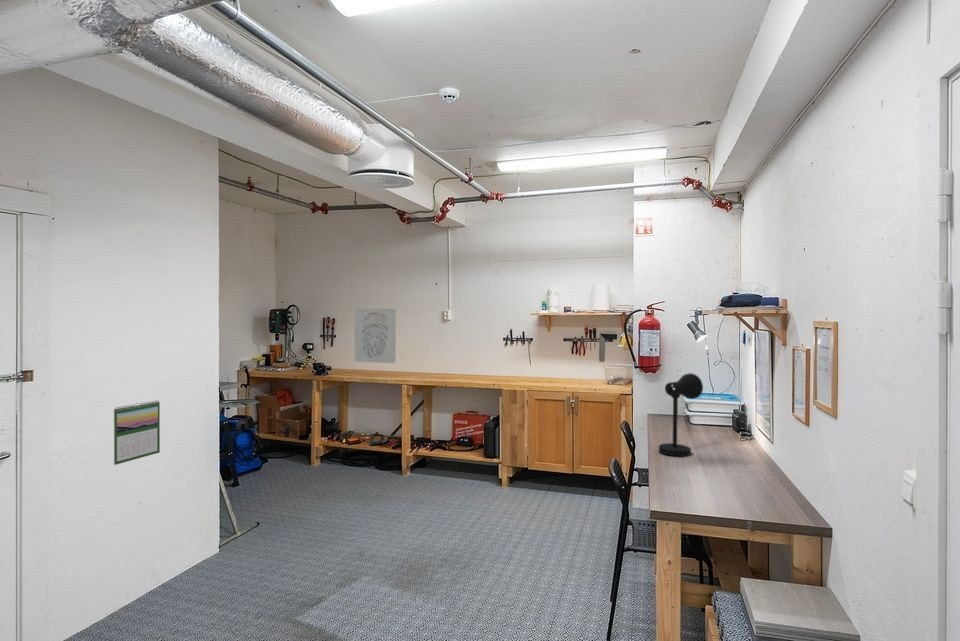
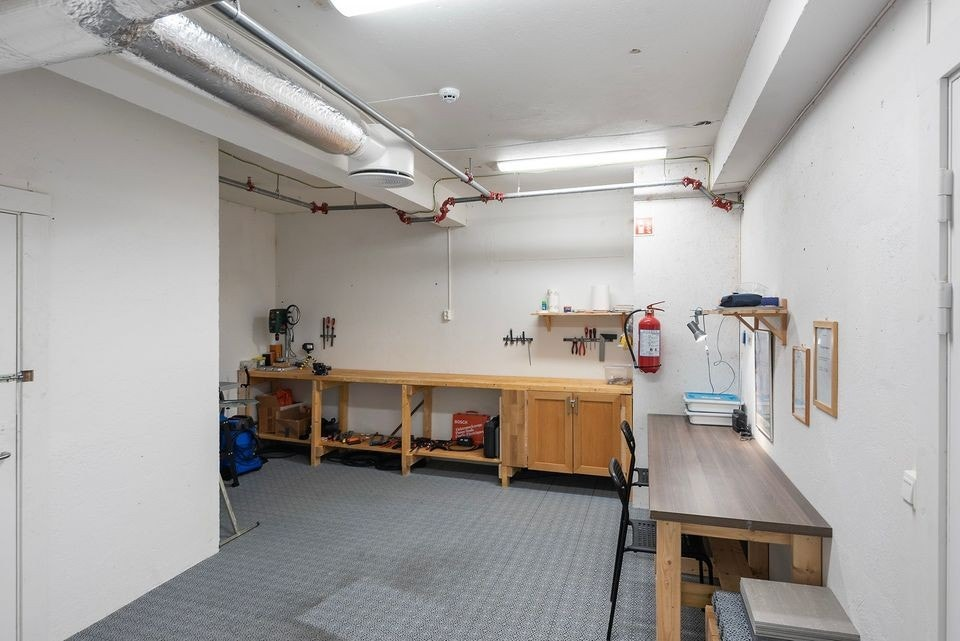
- desk lamp [658,372,704,458]
- wall art [354,308,397,364]
- calendar [113,399,161,466]
